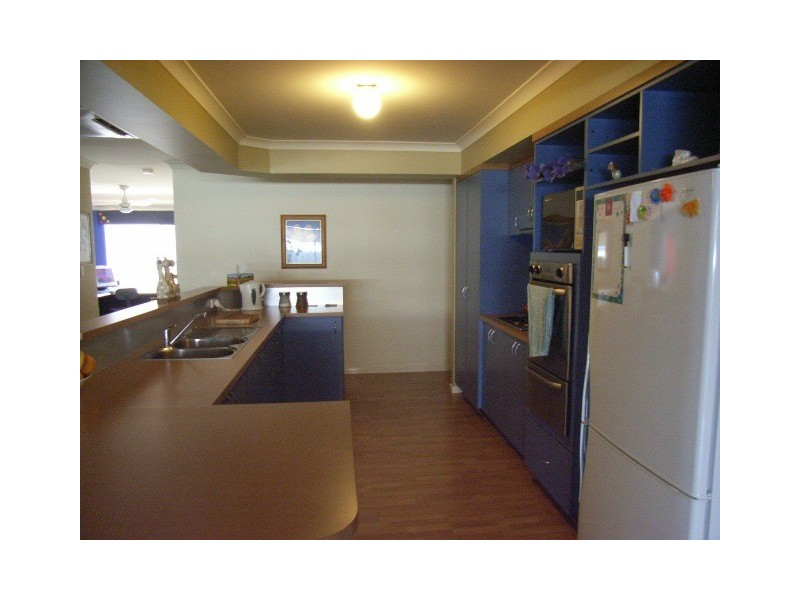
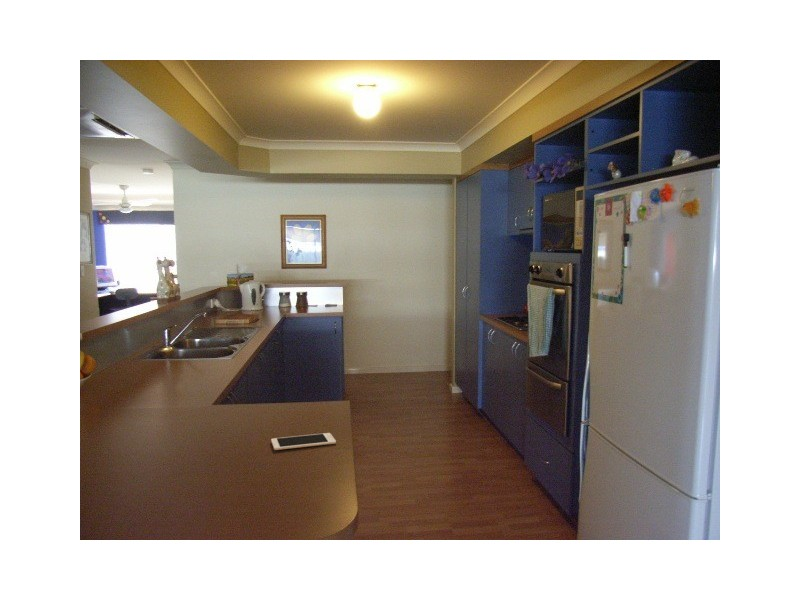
+ cell phone [270,432,337,451]
